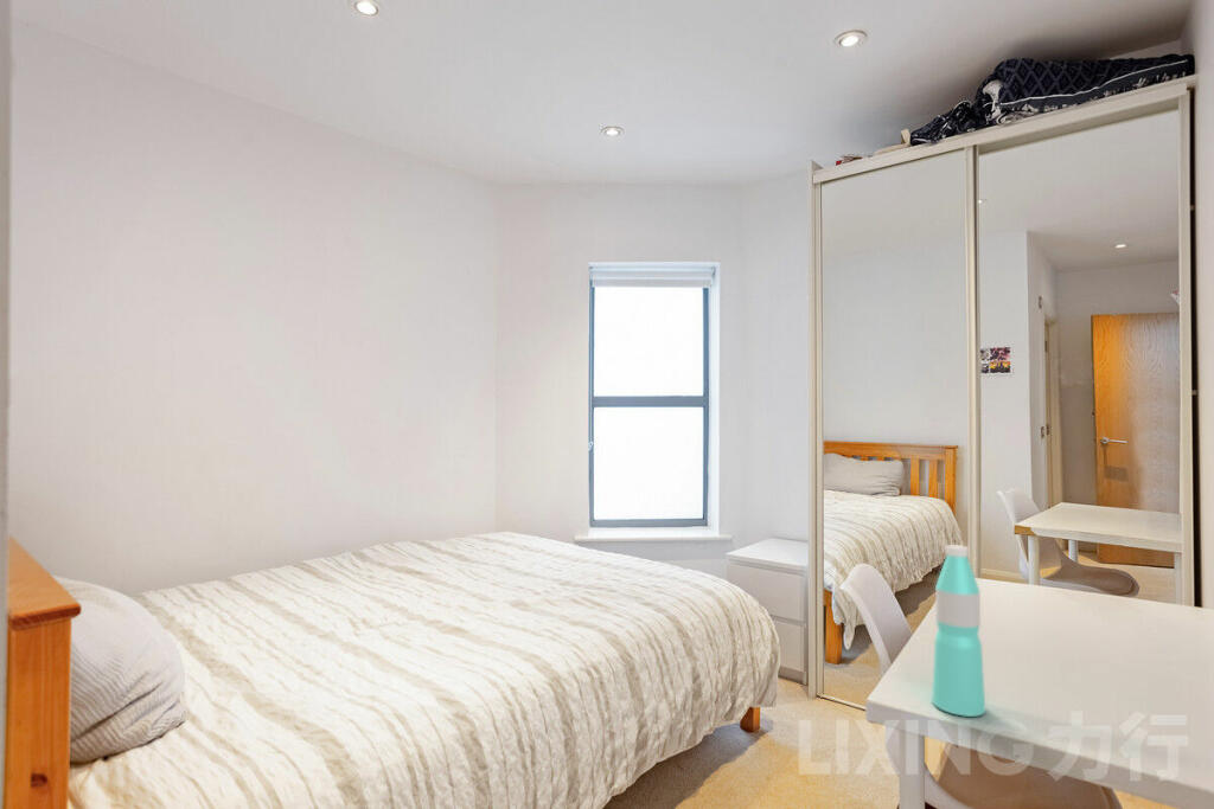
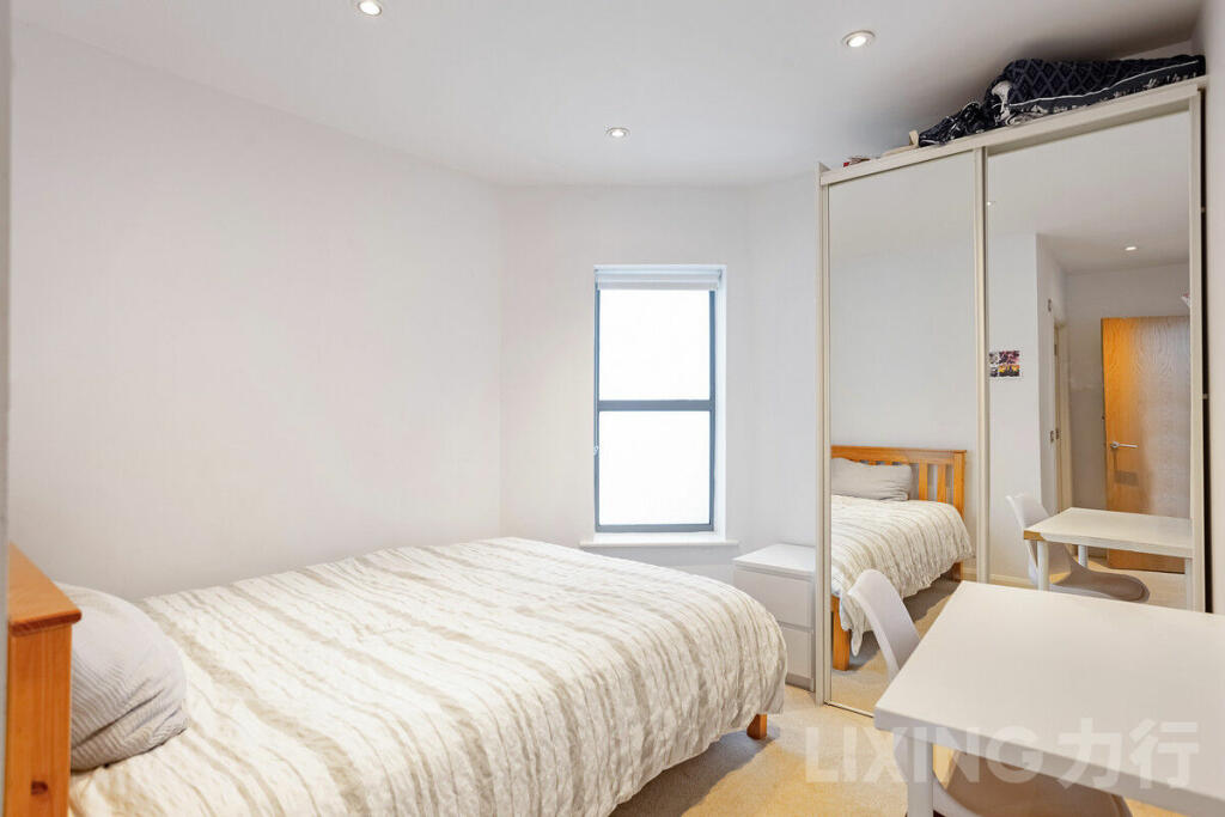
- water bottle [931,544,986,718]
